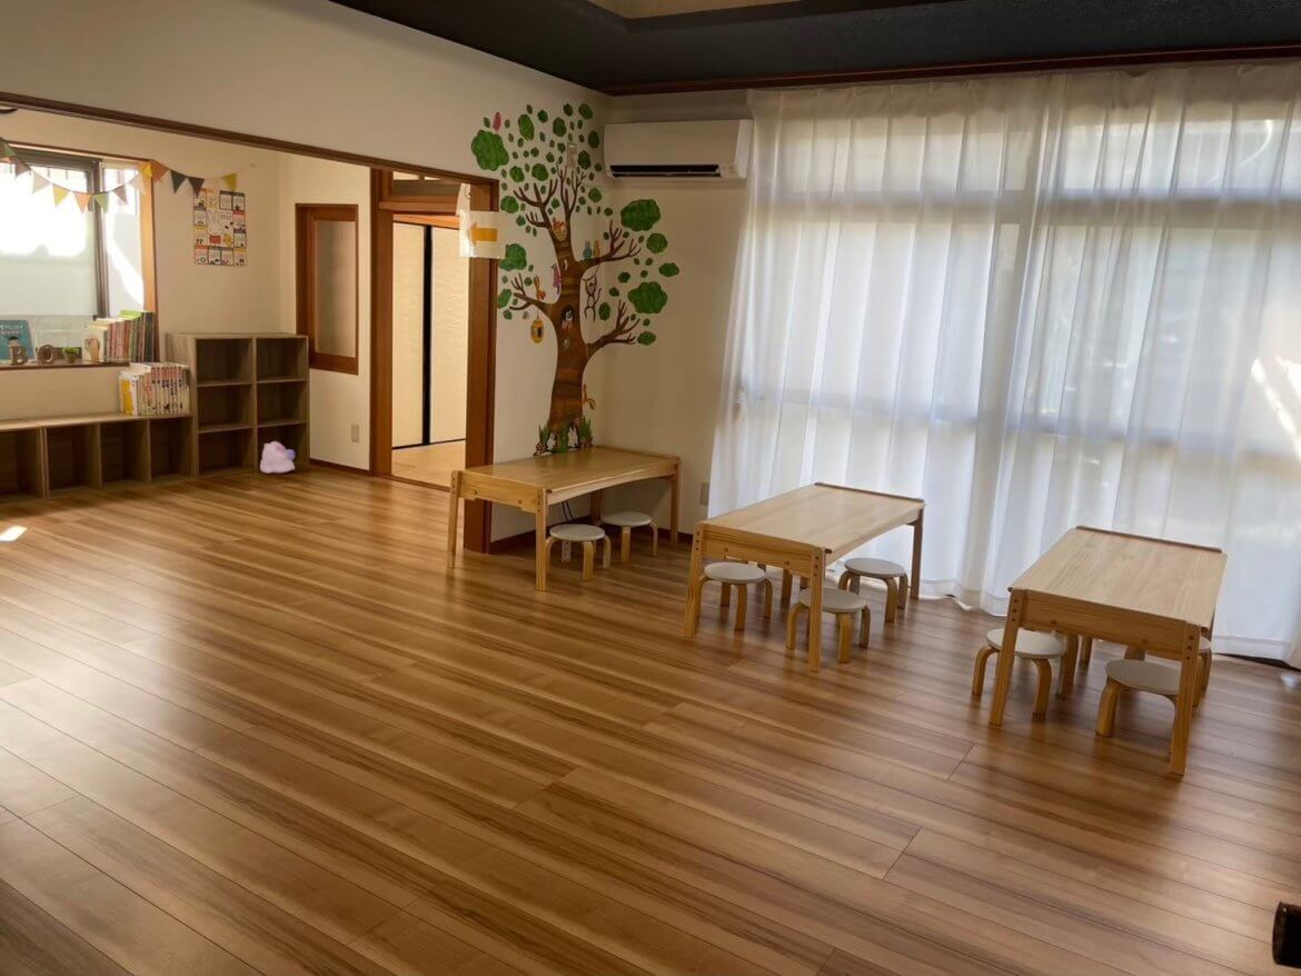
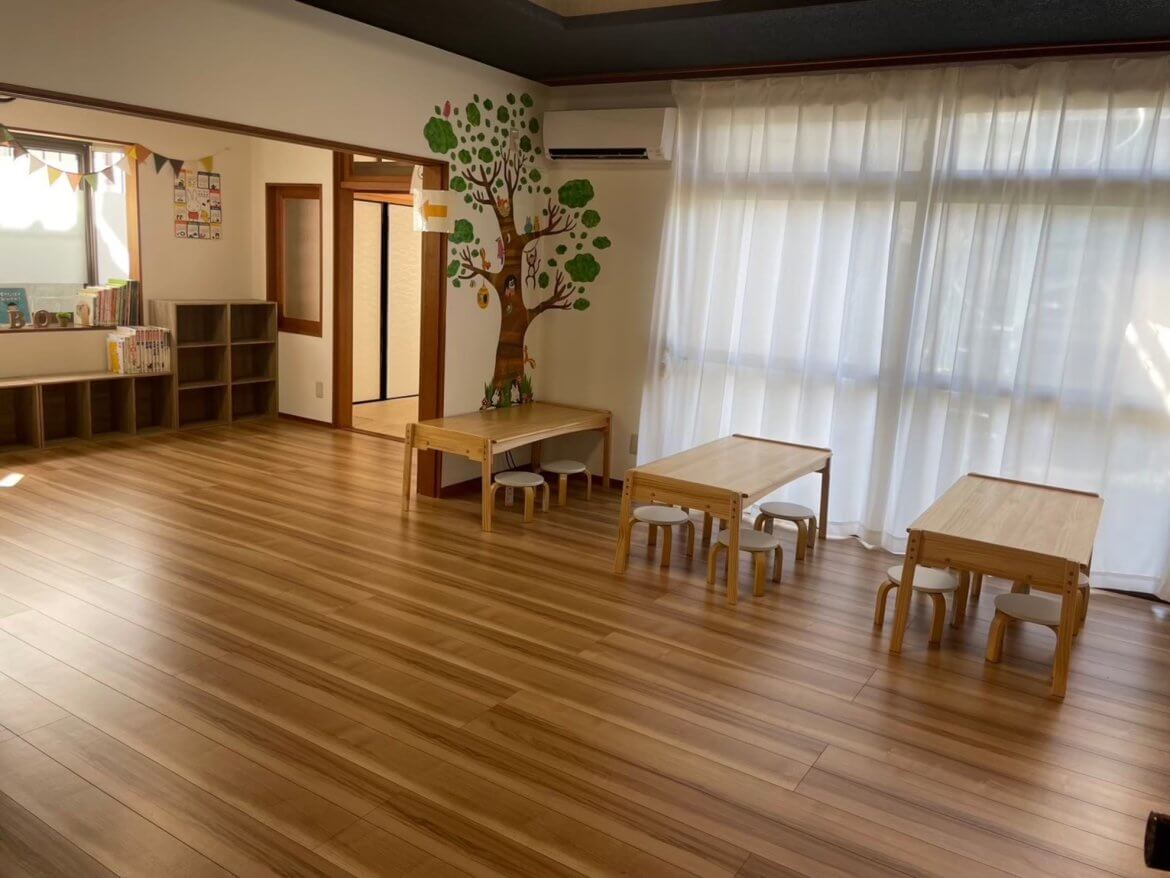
- plush toy [259,440,296,475]
